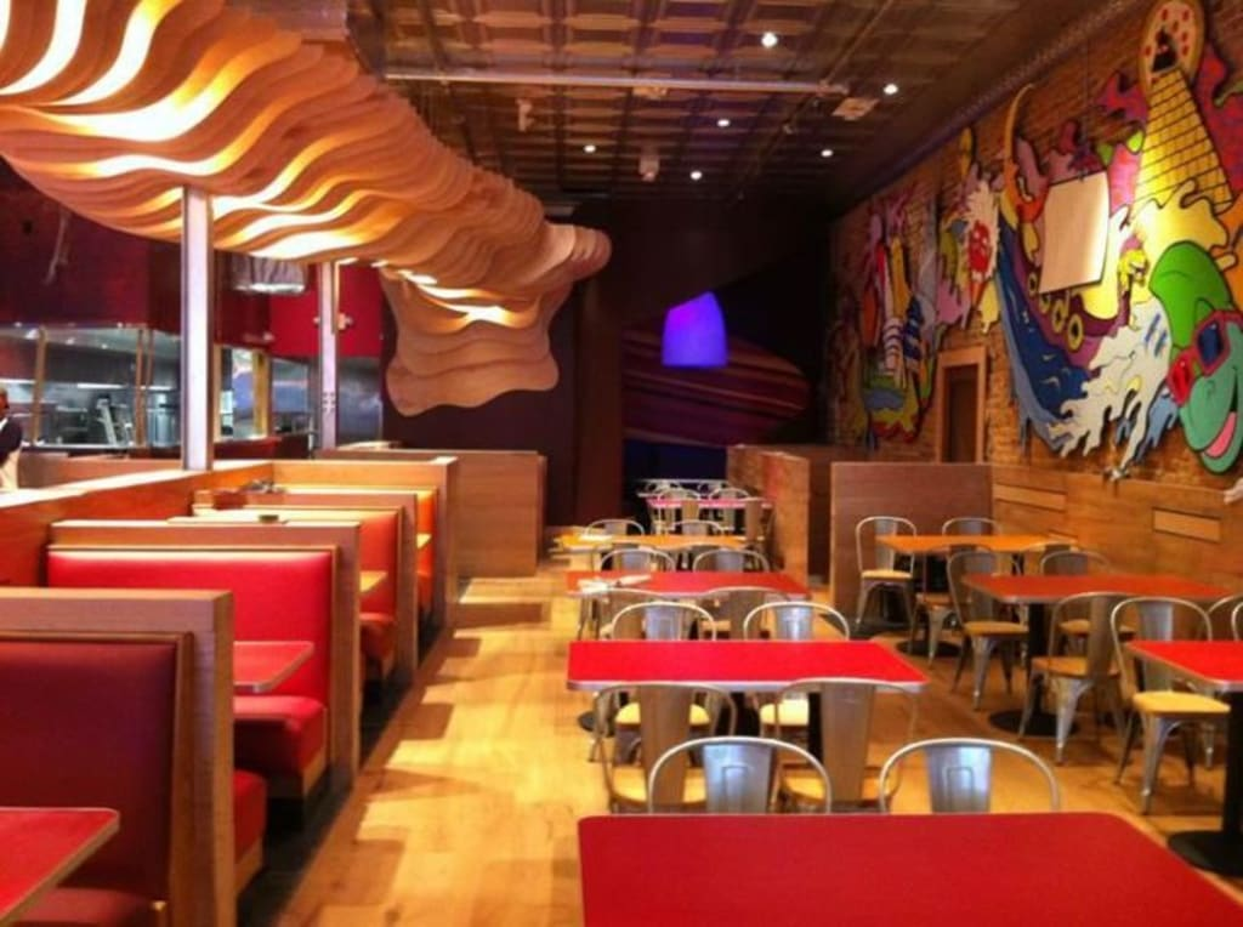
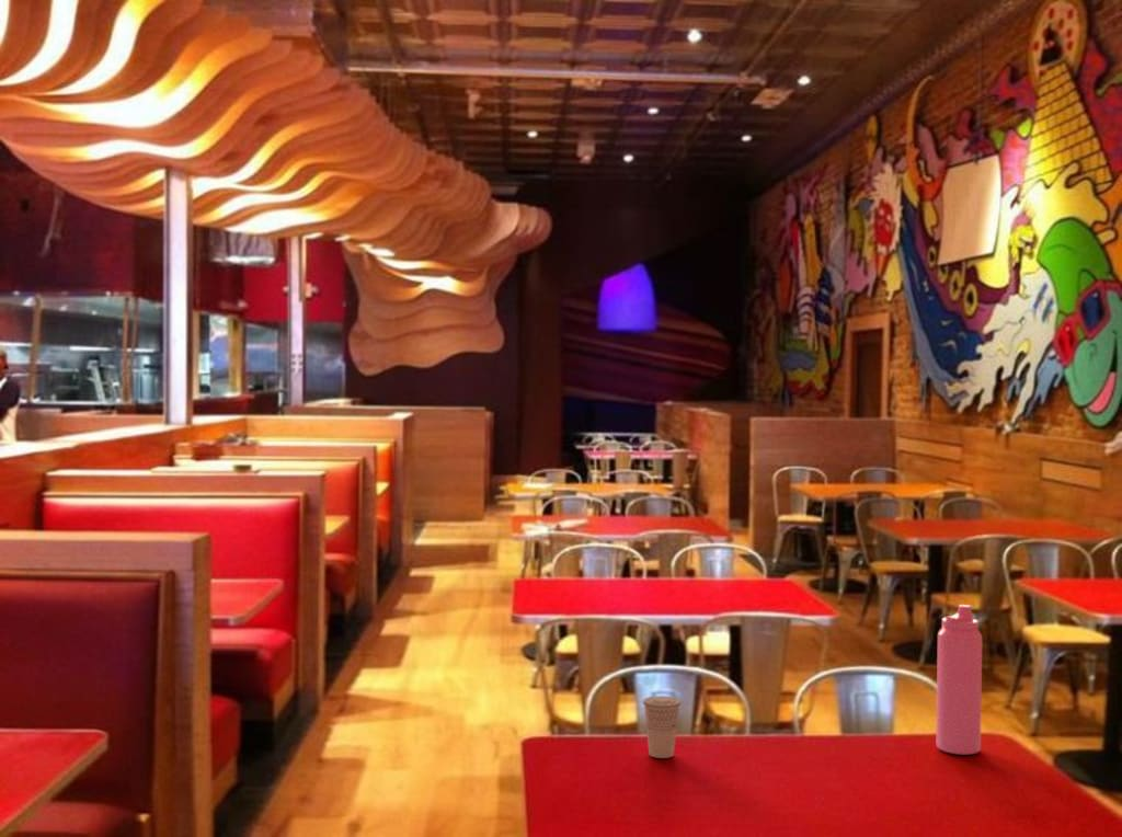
+ cup [641,695,683,759]
+ water bottle [935,604,983,756]
